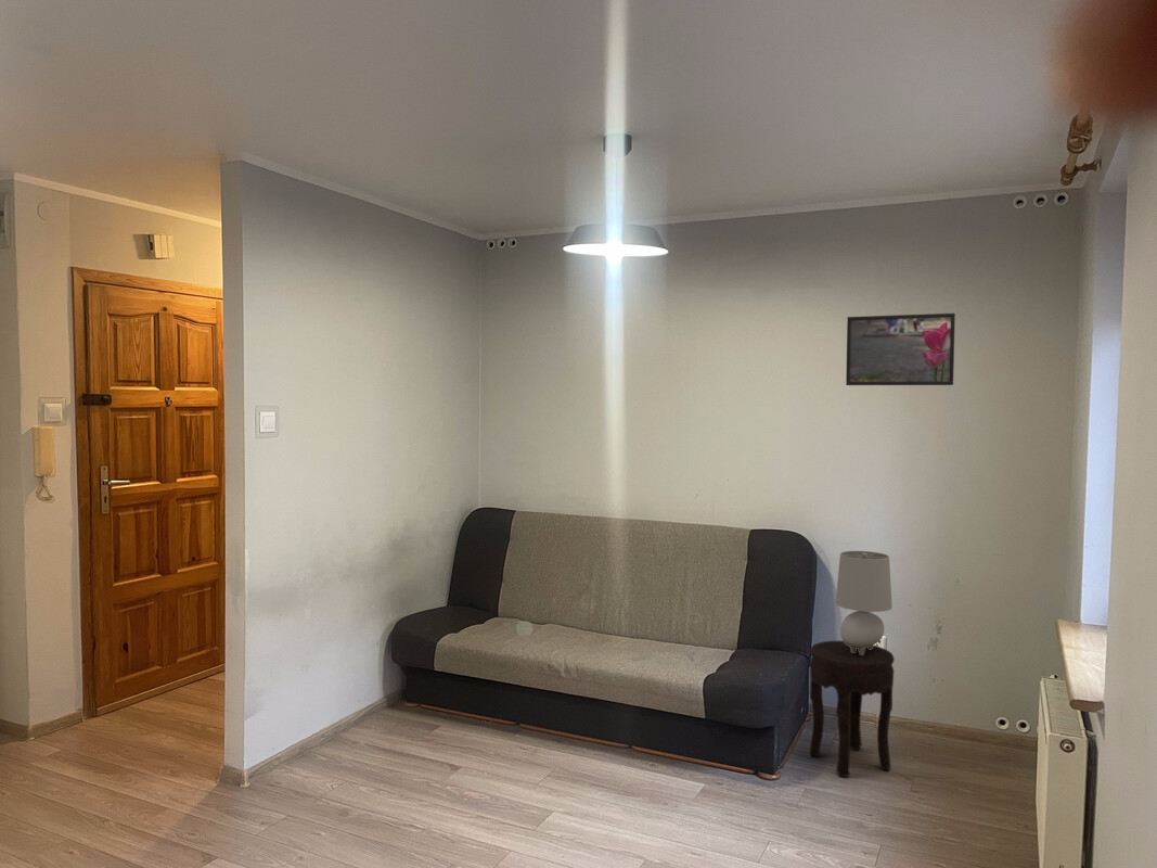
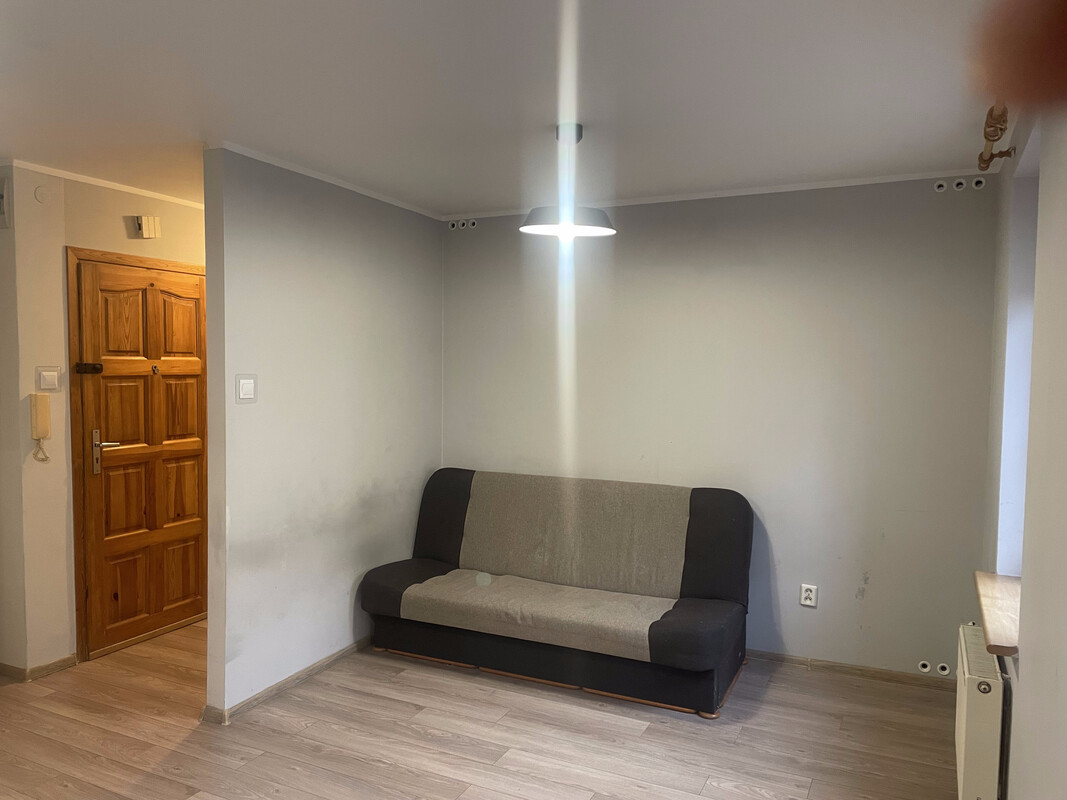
- table lamp [835,550,894,654]
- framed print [845,312,956,386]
- side table [809,640,896,778]
